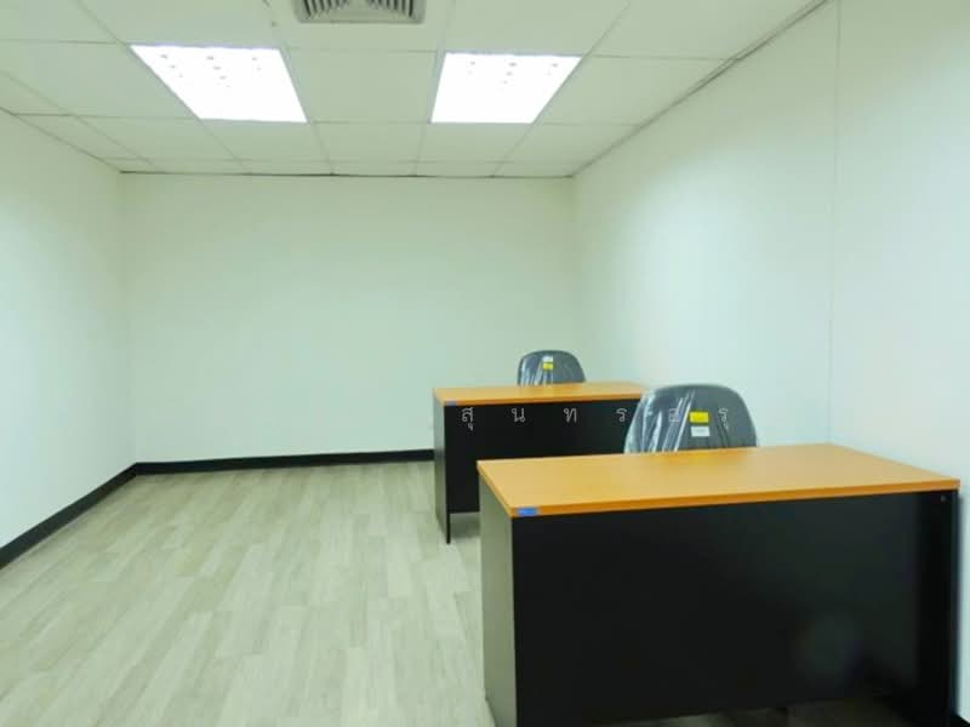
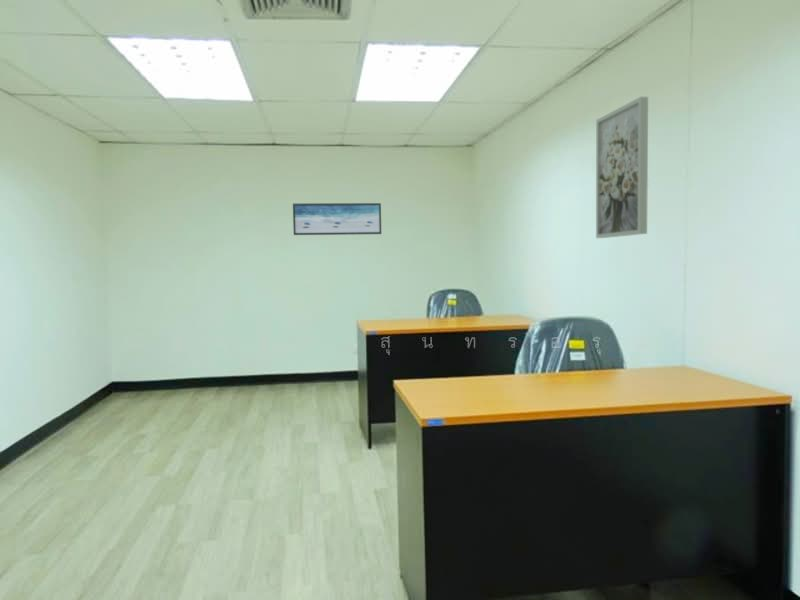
+ wall art [292,202,382,236]
+ wall art [595,96,649,239]
